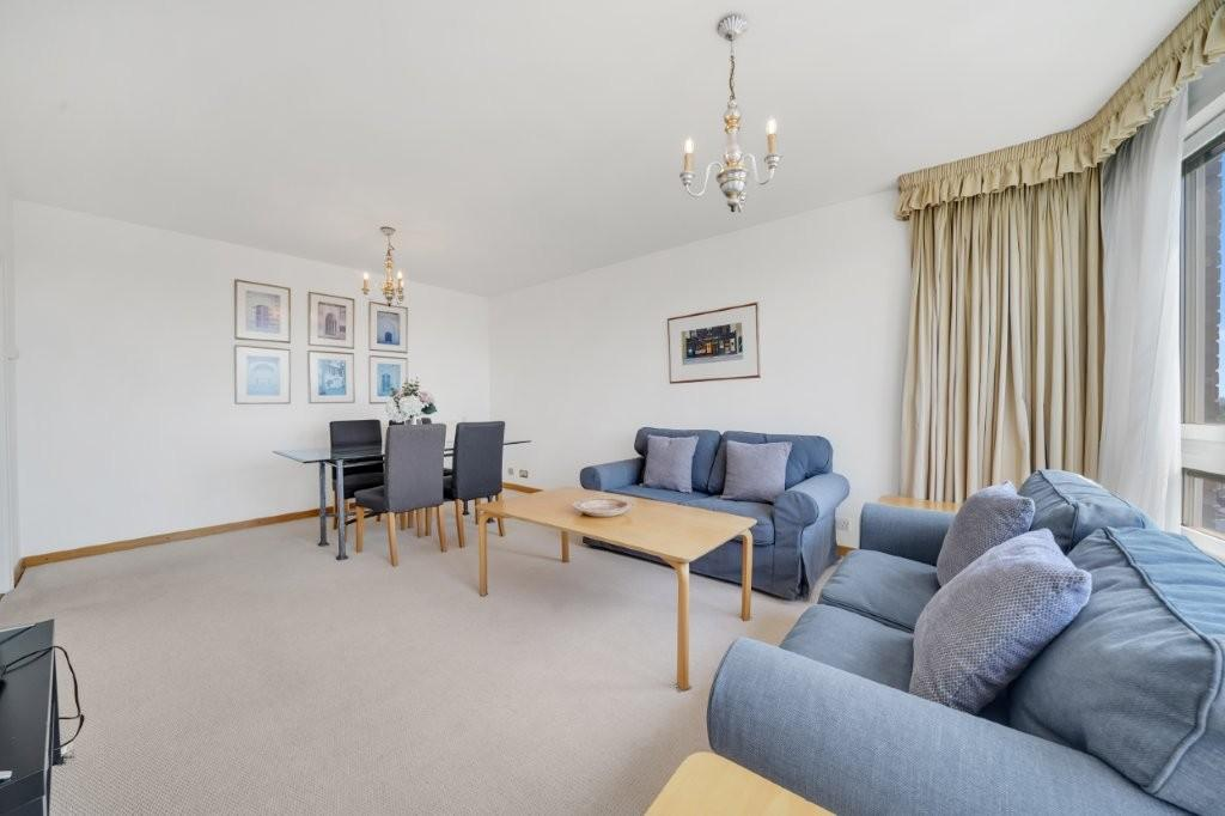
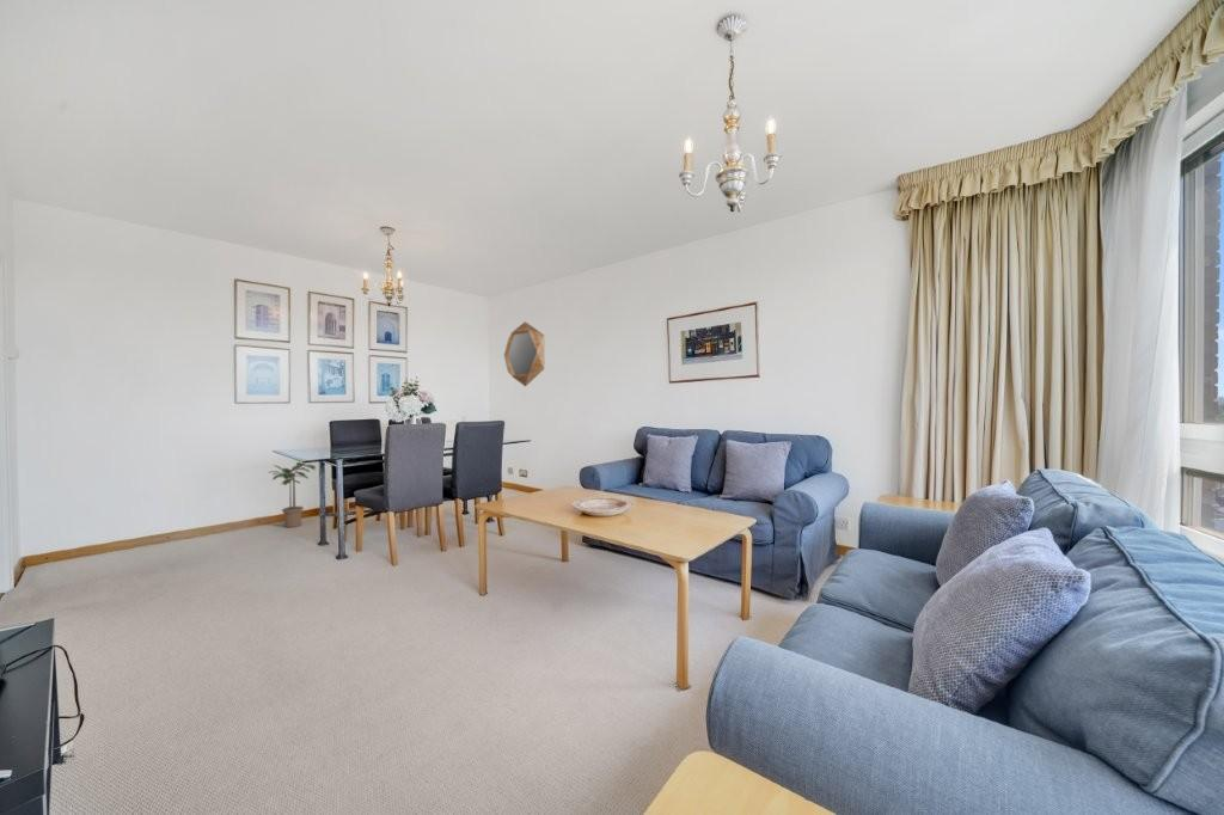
+ home mirror [503,320,545,388]
+ potted plant [267,461,317,528]
